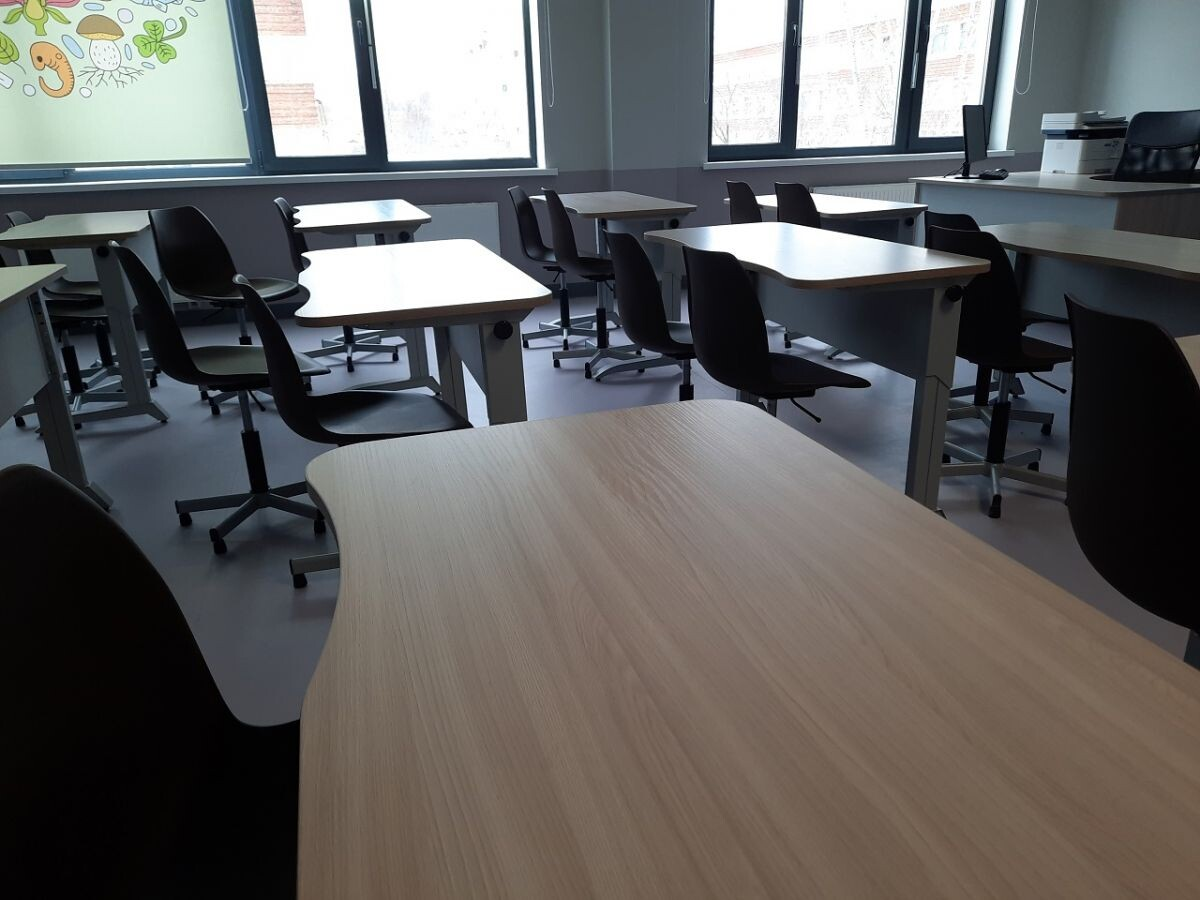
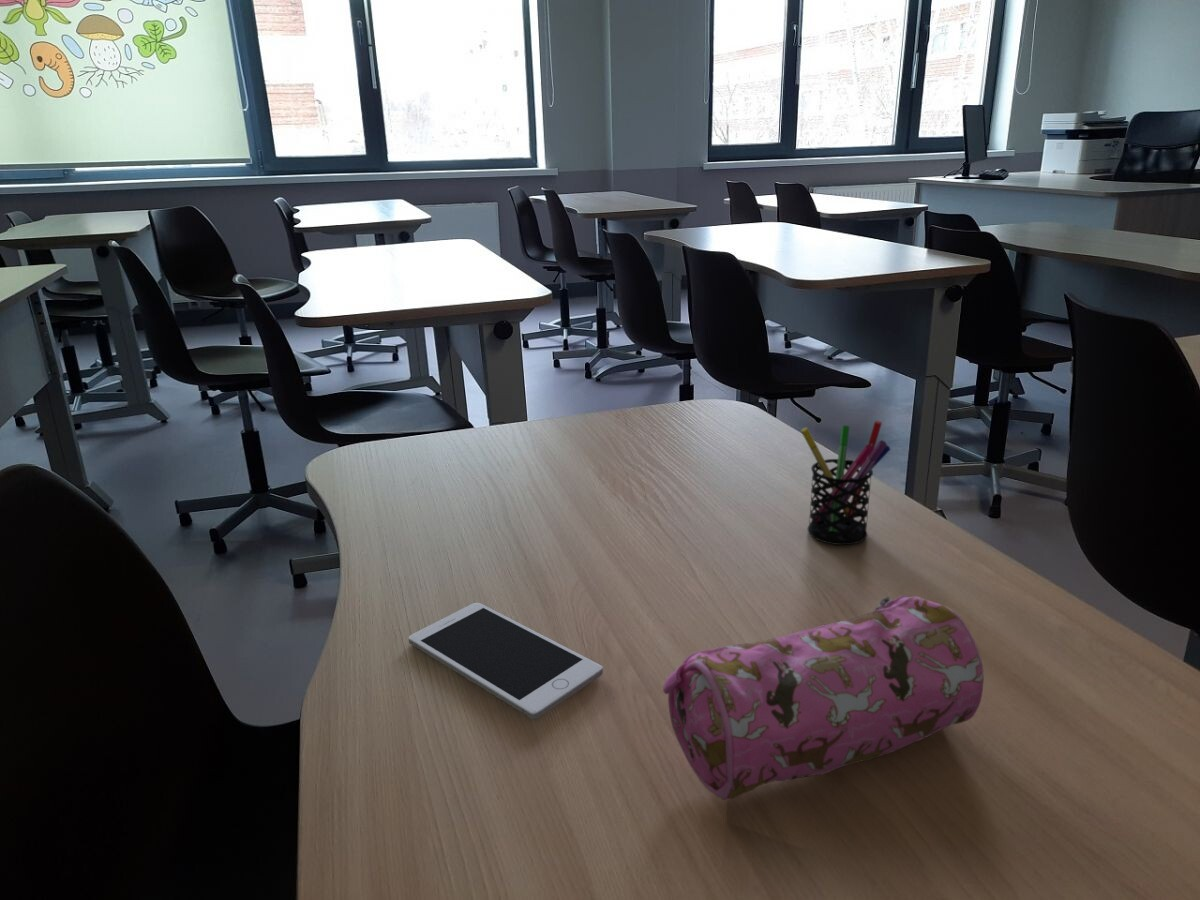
+ cell phone [408,602,604,720]
+ pencil case [662,595,985,802]
+ pen holder [800,420,891,546]
